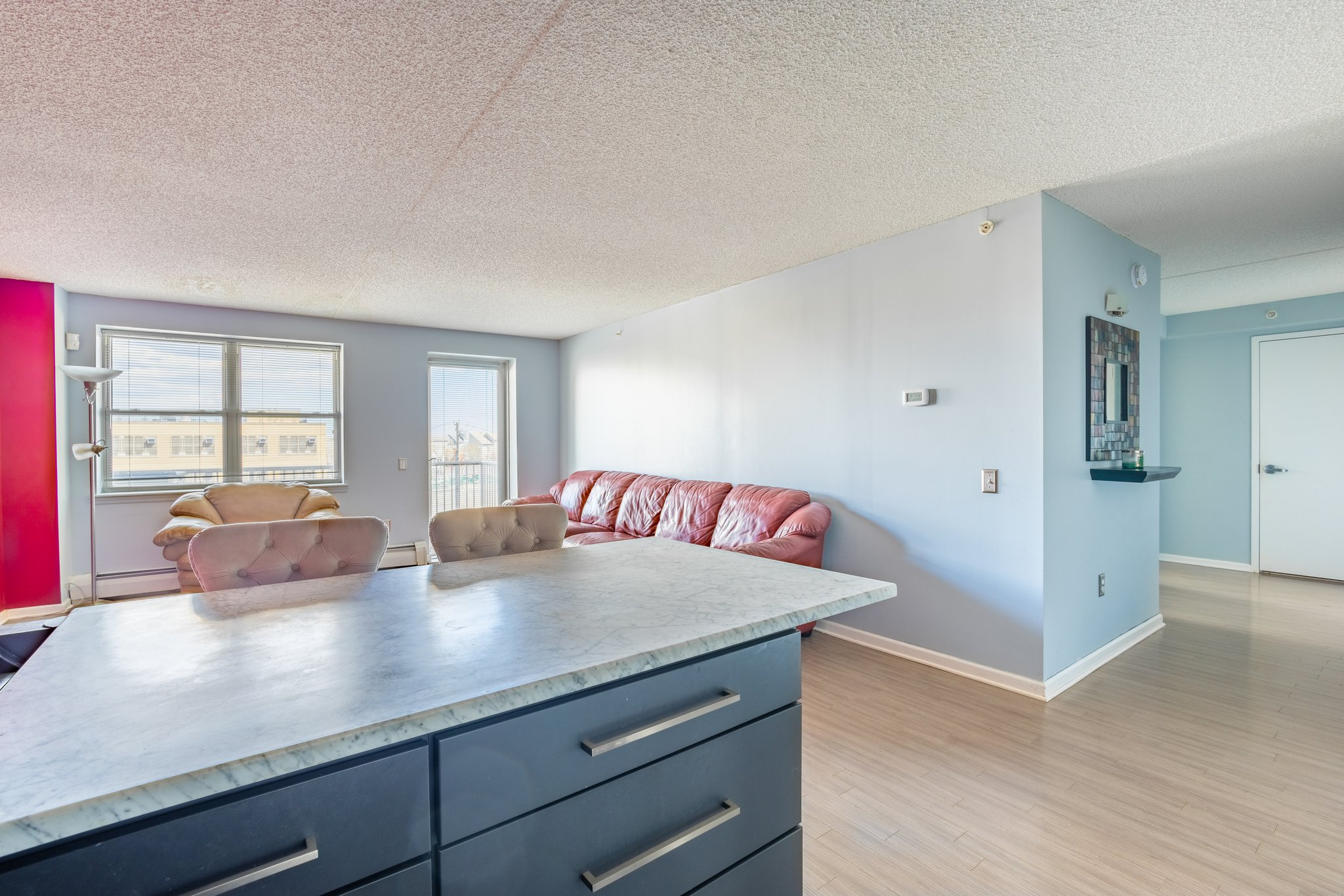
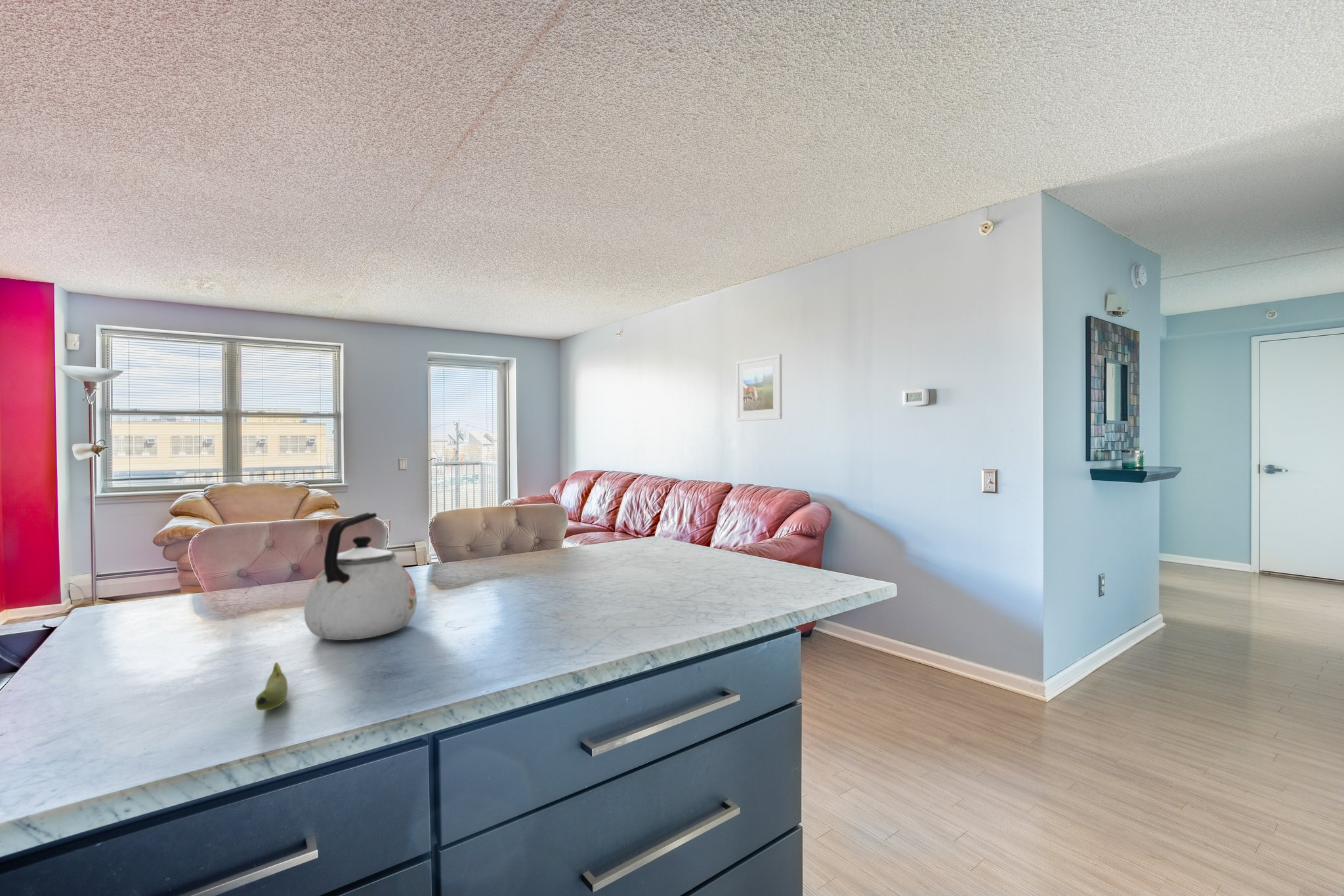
+ kettle [303,512,417,641]
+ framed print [736,354,783,422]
+ banana [255,662,288,711]
